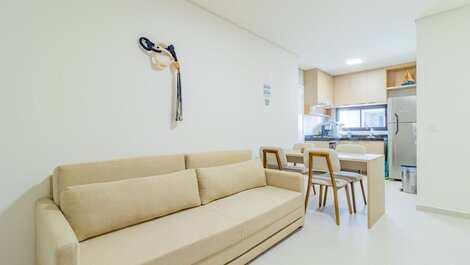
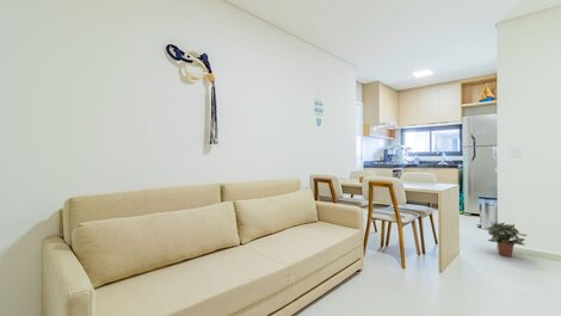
+ potted plant [485,222,529,258]
